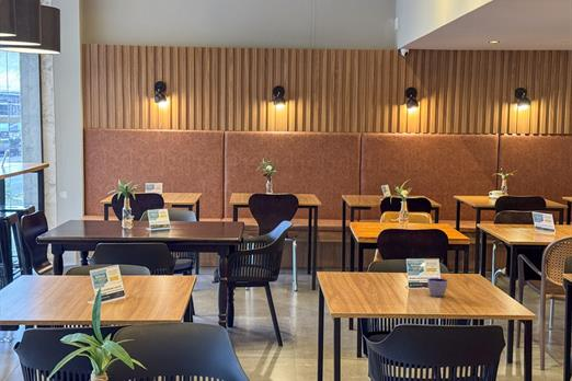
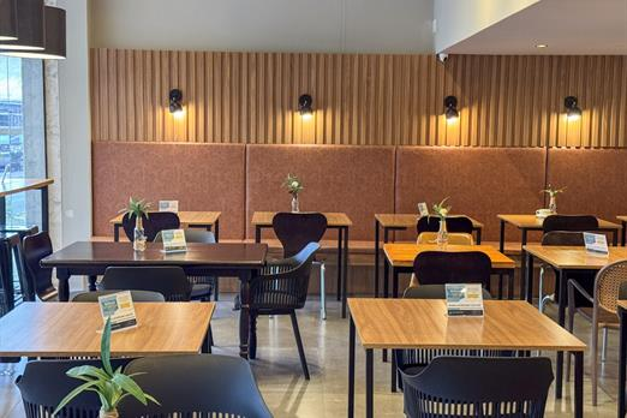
- cup [426,277,448,298]
